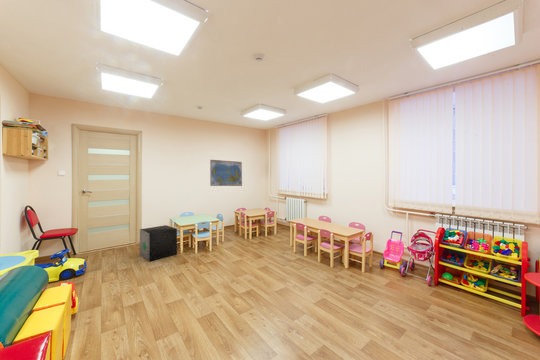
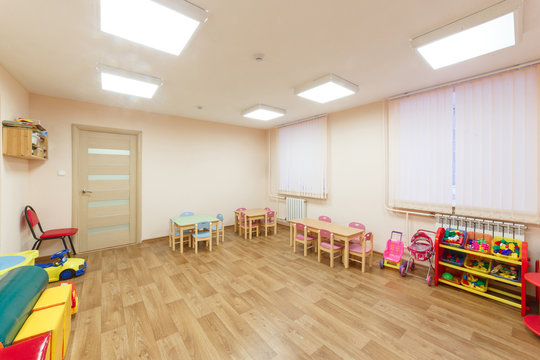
- storage bin [139,224,178,262]
- world map [209,159,243,187]
